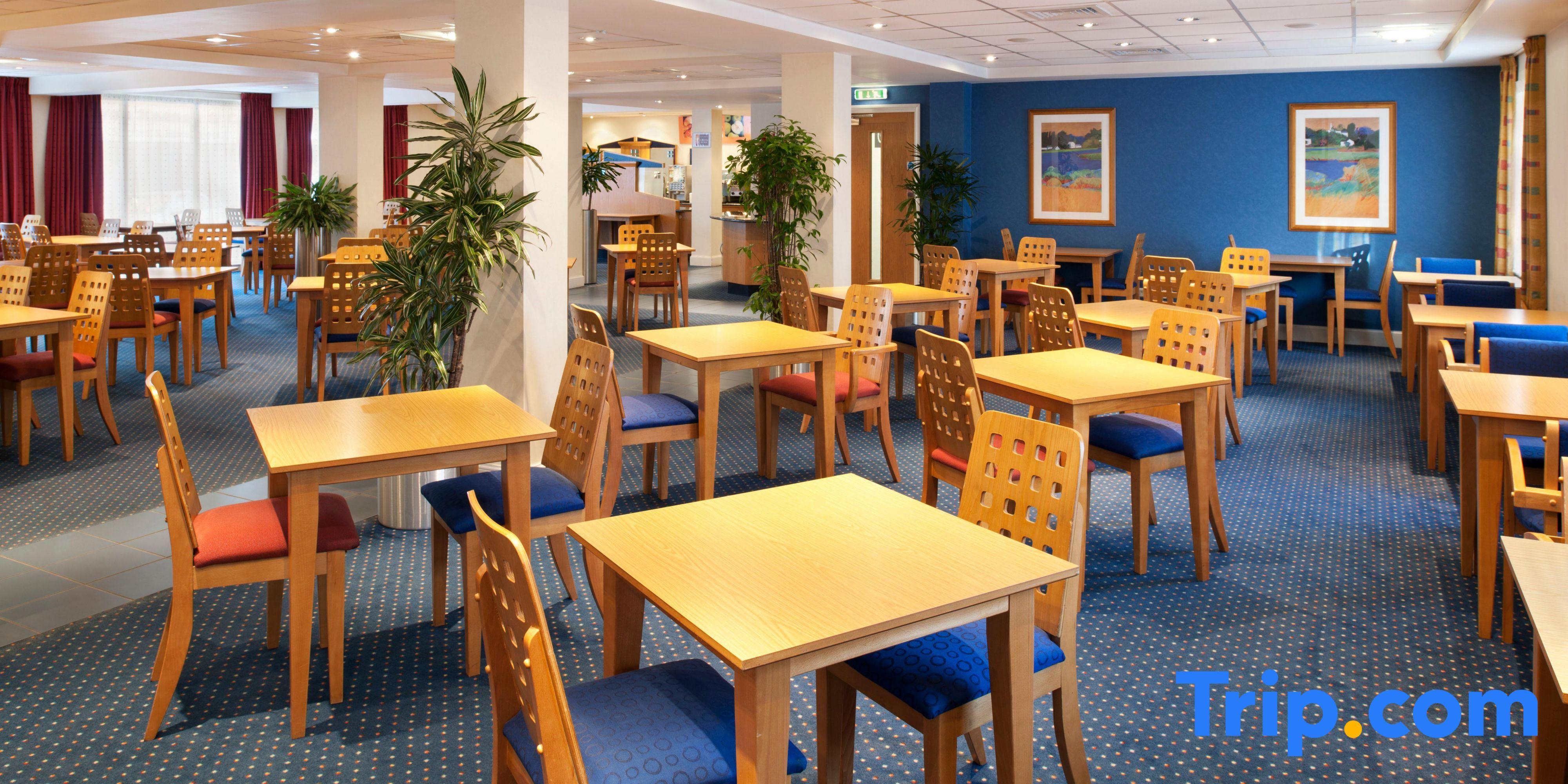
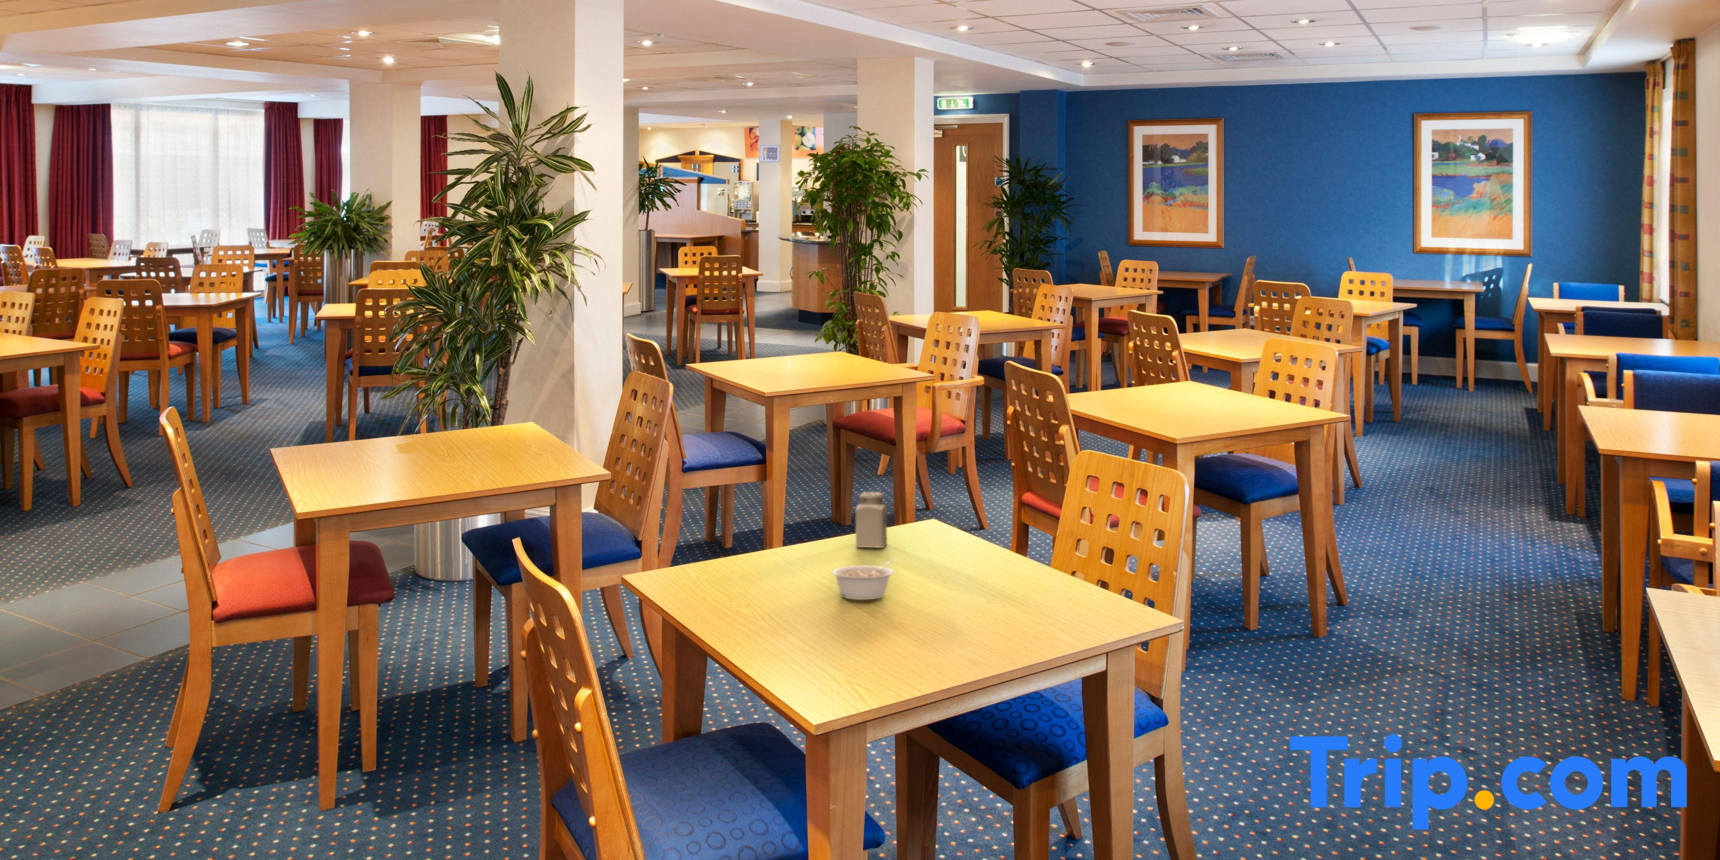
+ salt shaker [855,491,887,548]
+ legume [830,559,894,600]
